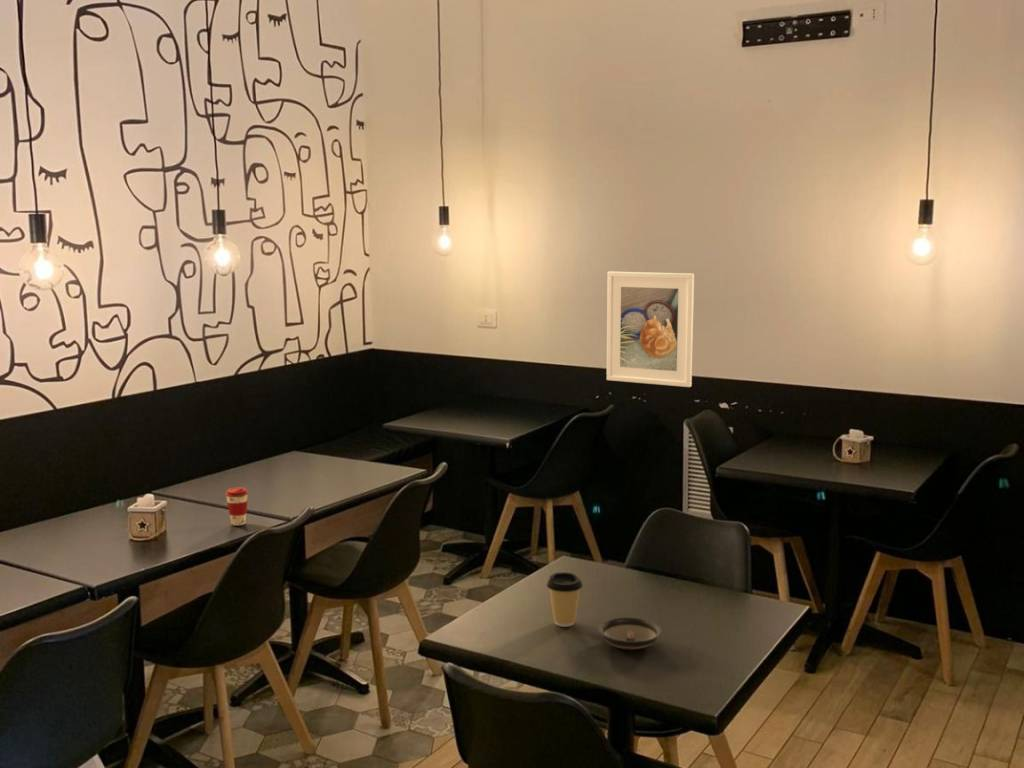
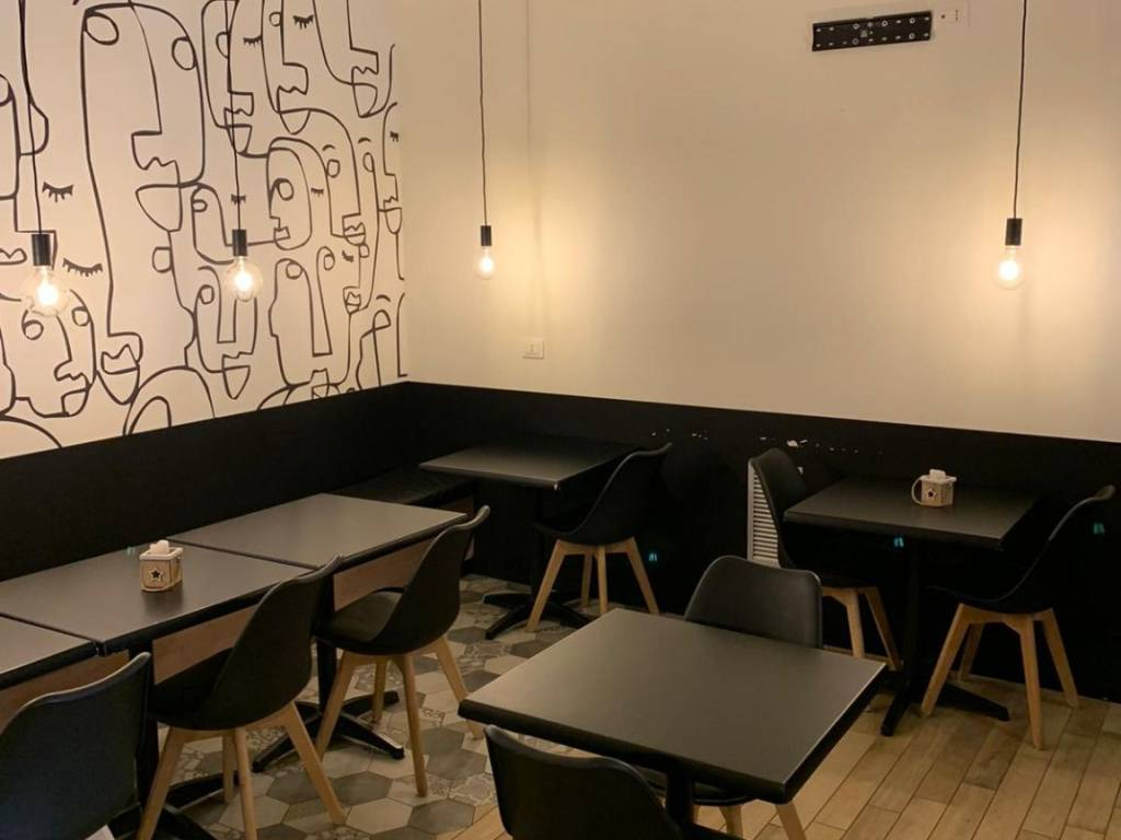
- coffee cup [224,486,249,527]
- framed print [606,271,695,388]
- coffee cup [546,571,584,628]
- saucer [597,616,663,651]
